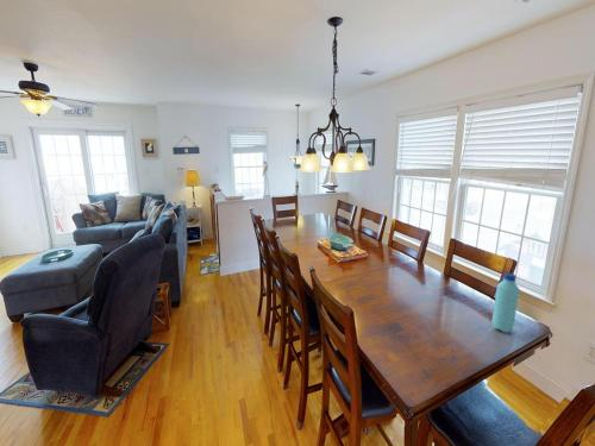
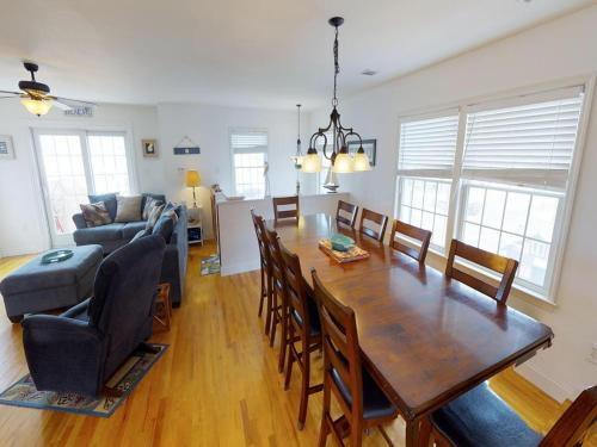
- water bottle [490,272,521,333]
